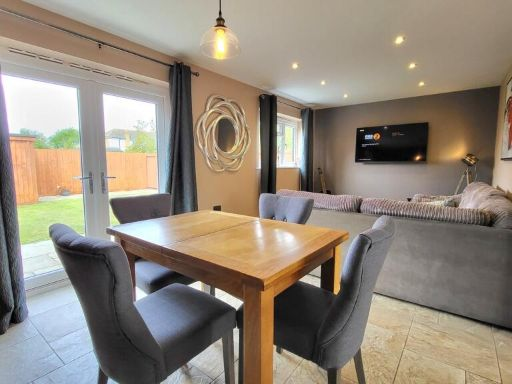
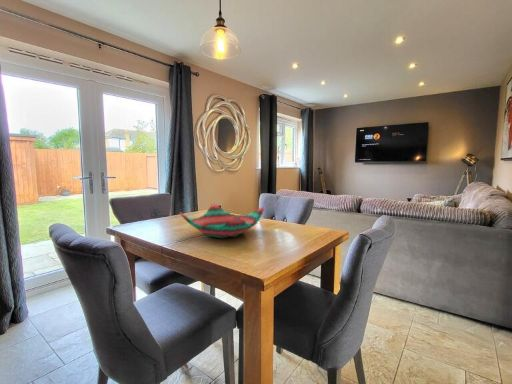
+ decorative bowl [179,203,265,239]
